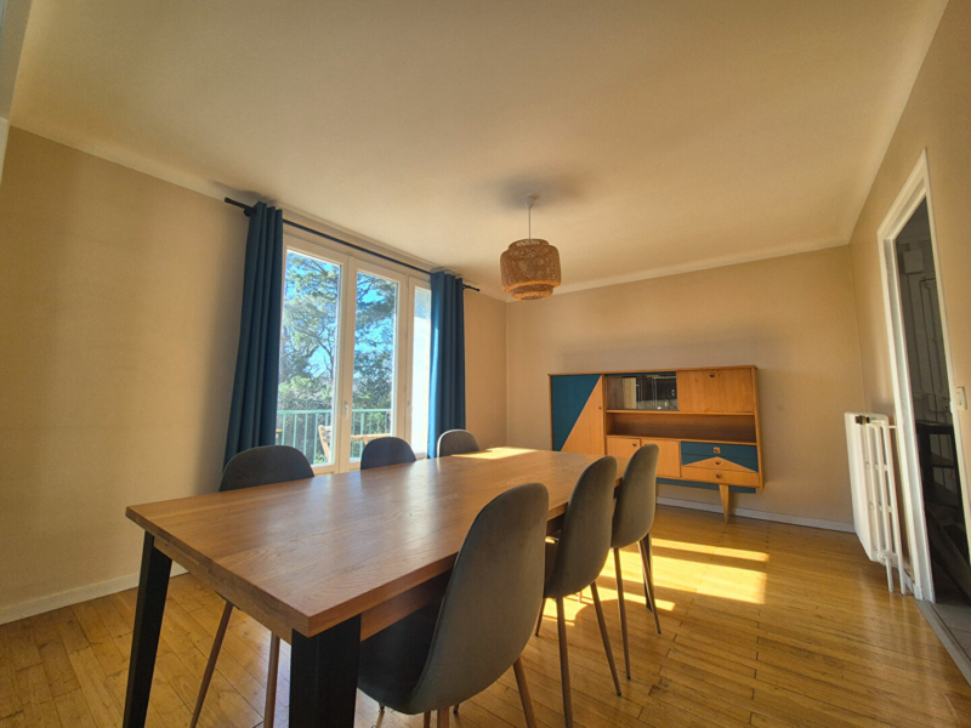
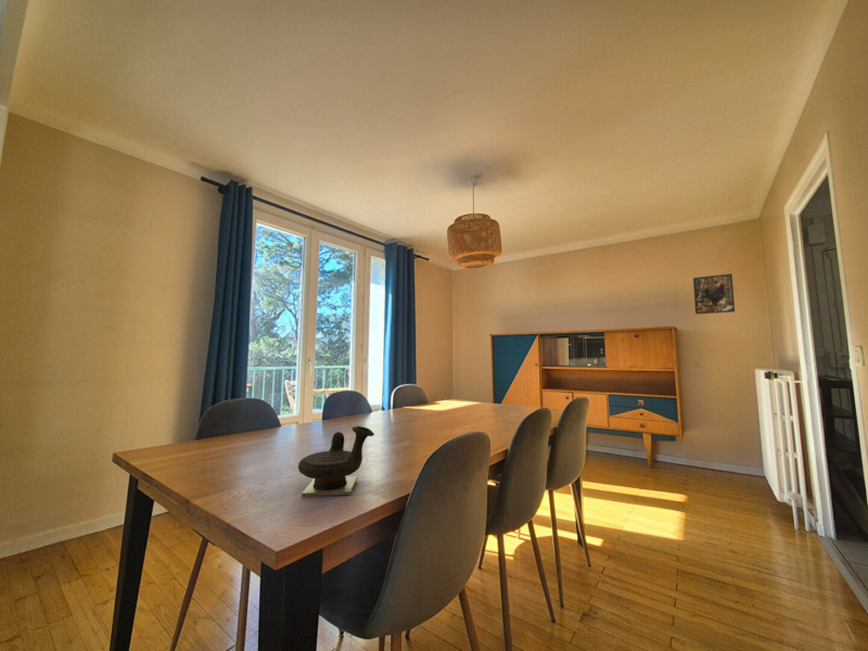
+ teapot [297,425,375,497]
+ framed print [692,272,736,316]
